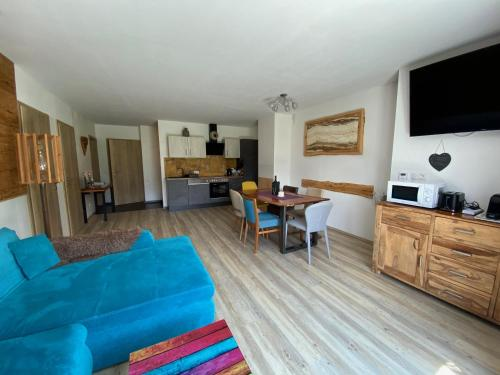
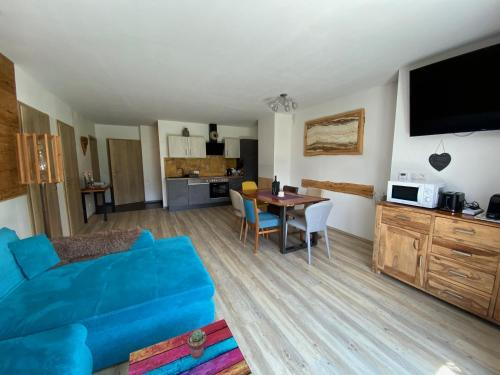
+ potted succulent [187,328,207,359]
